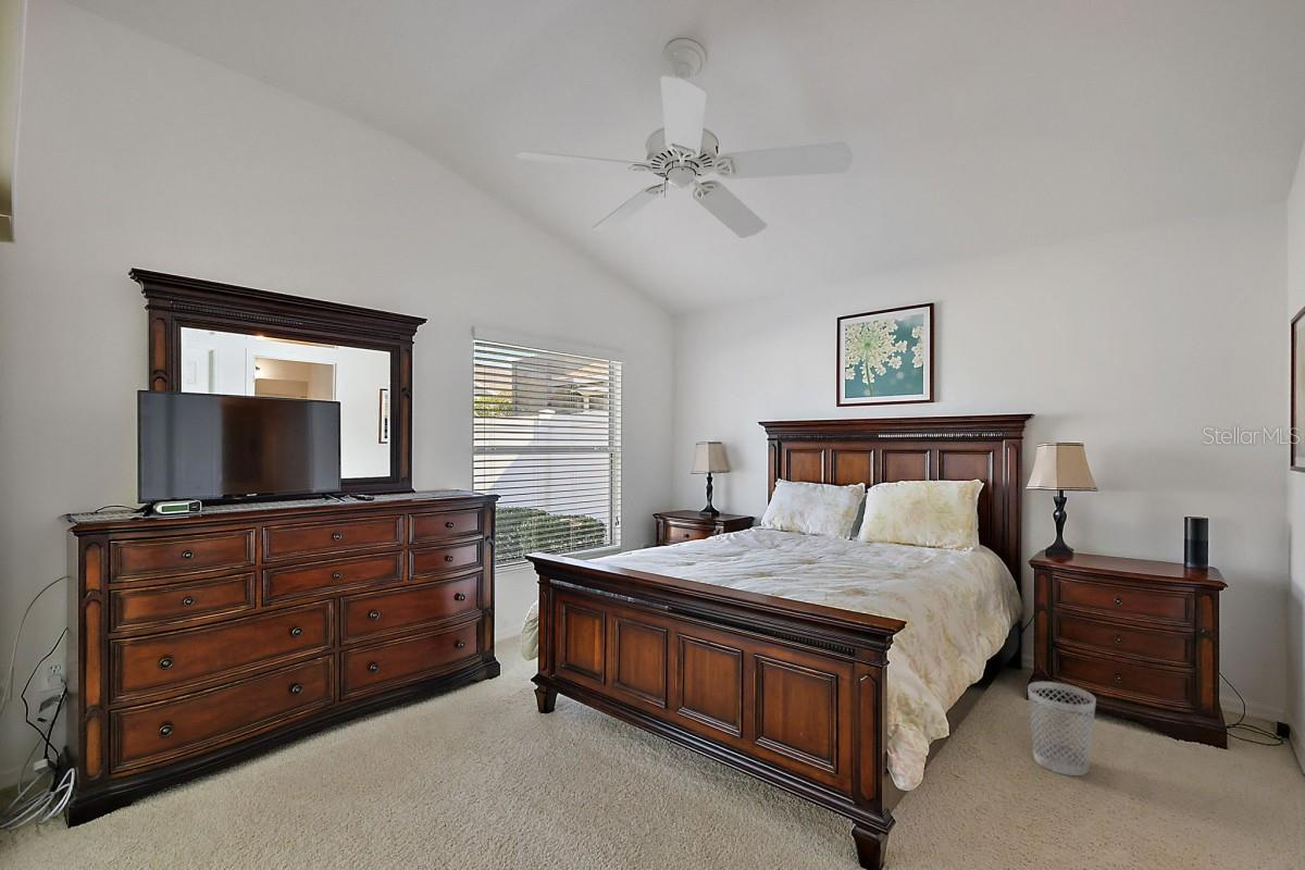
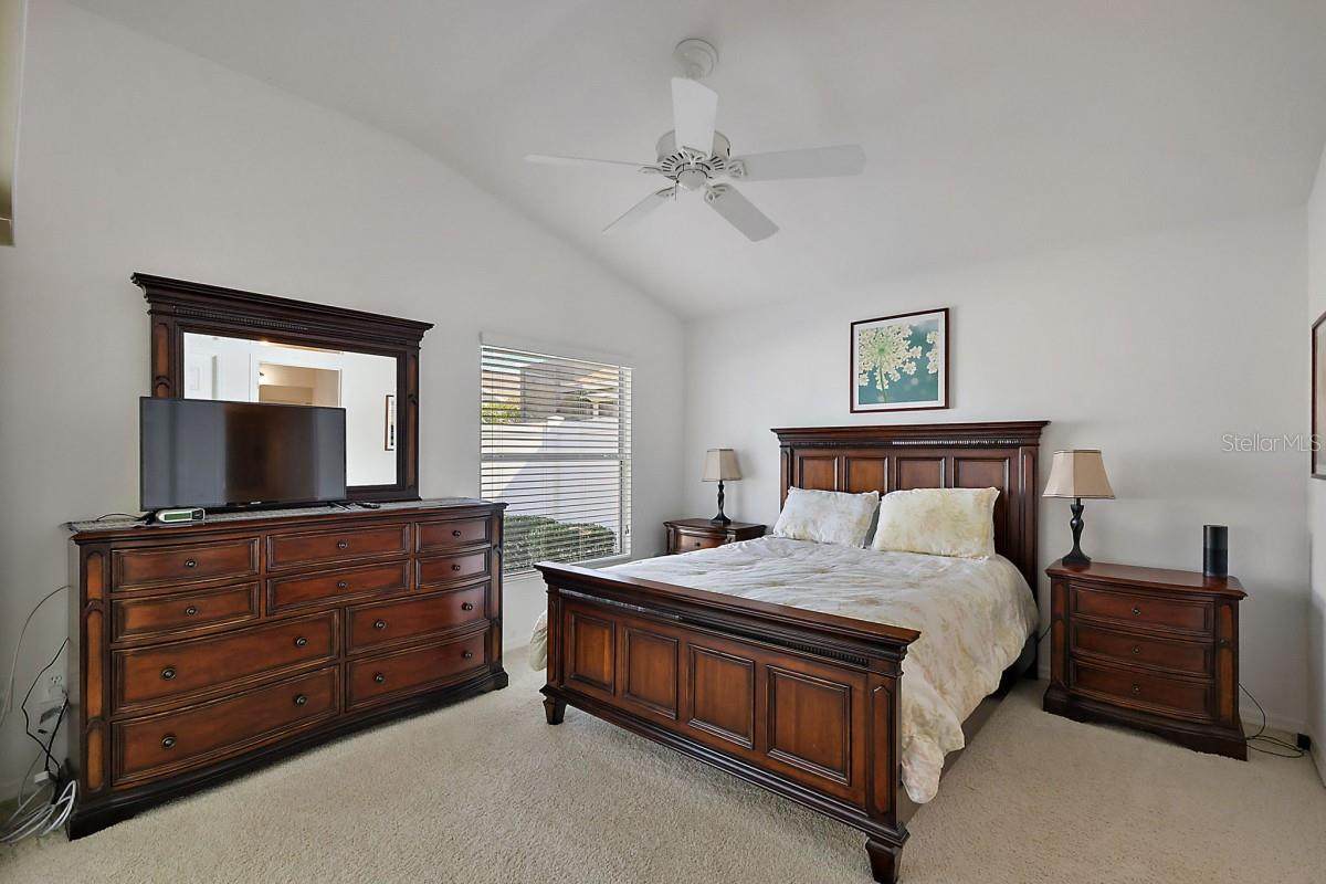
- wastebasket [1027,681,1097,776]
